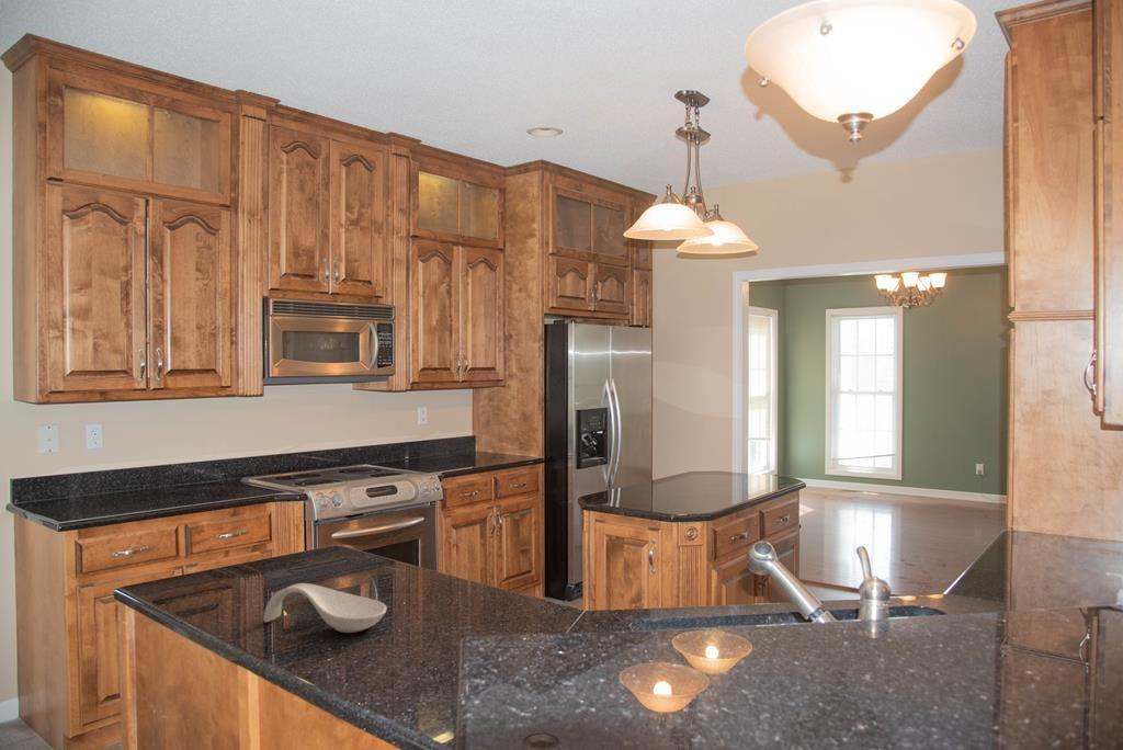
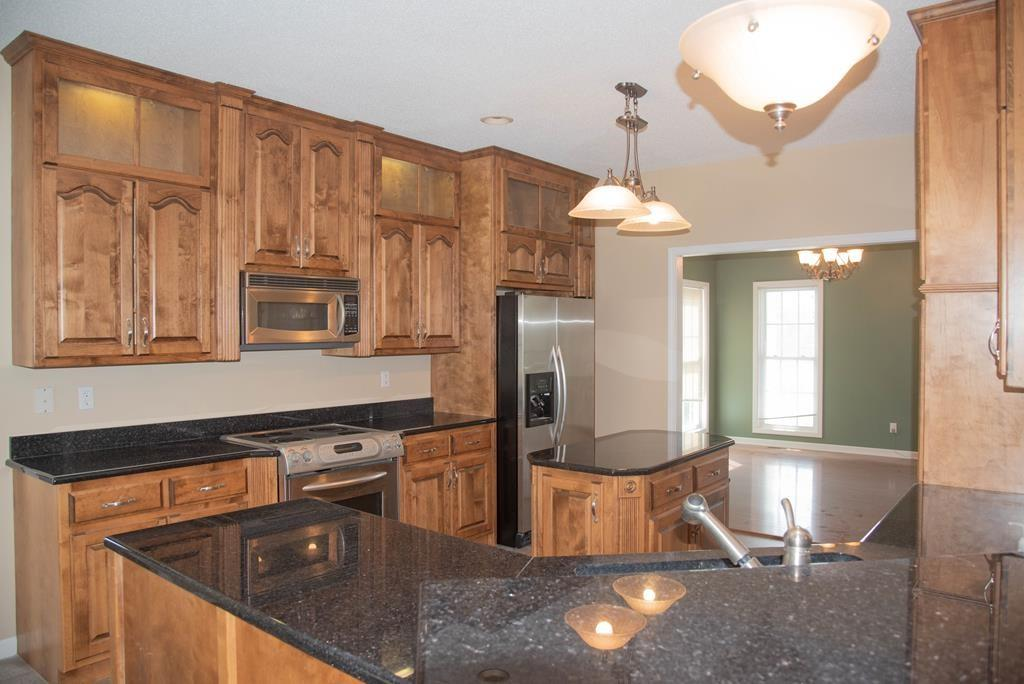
- spoon rest [262,582,388,634]
